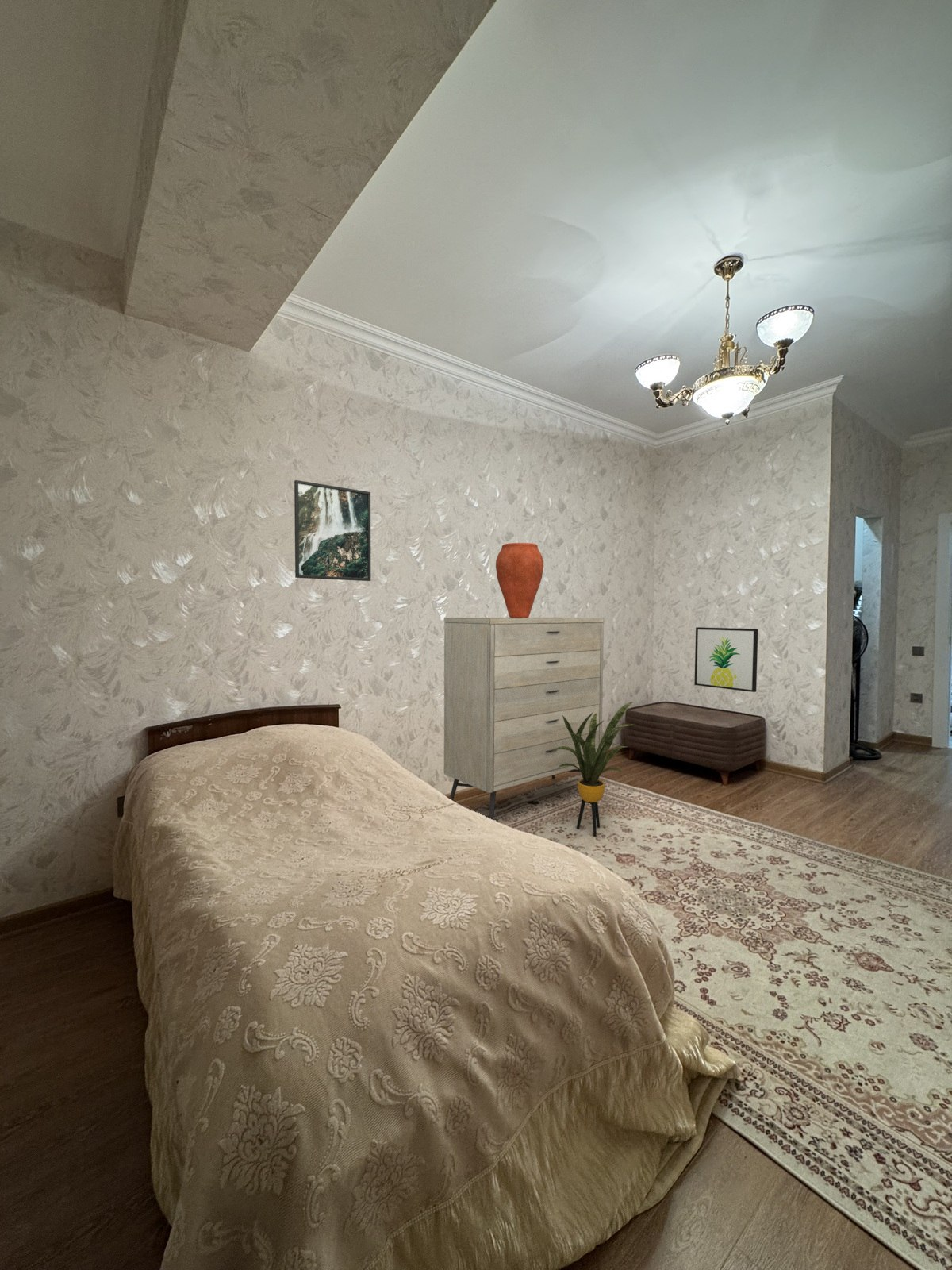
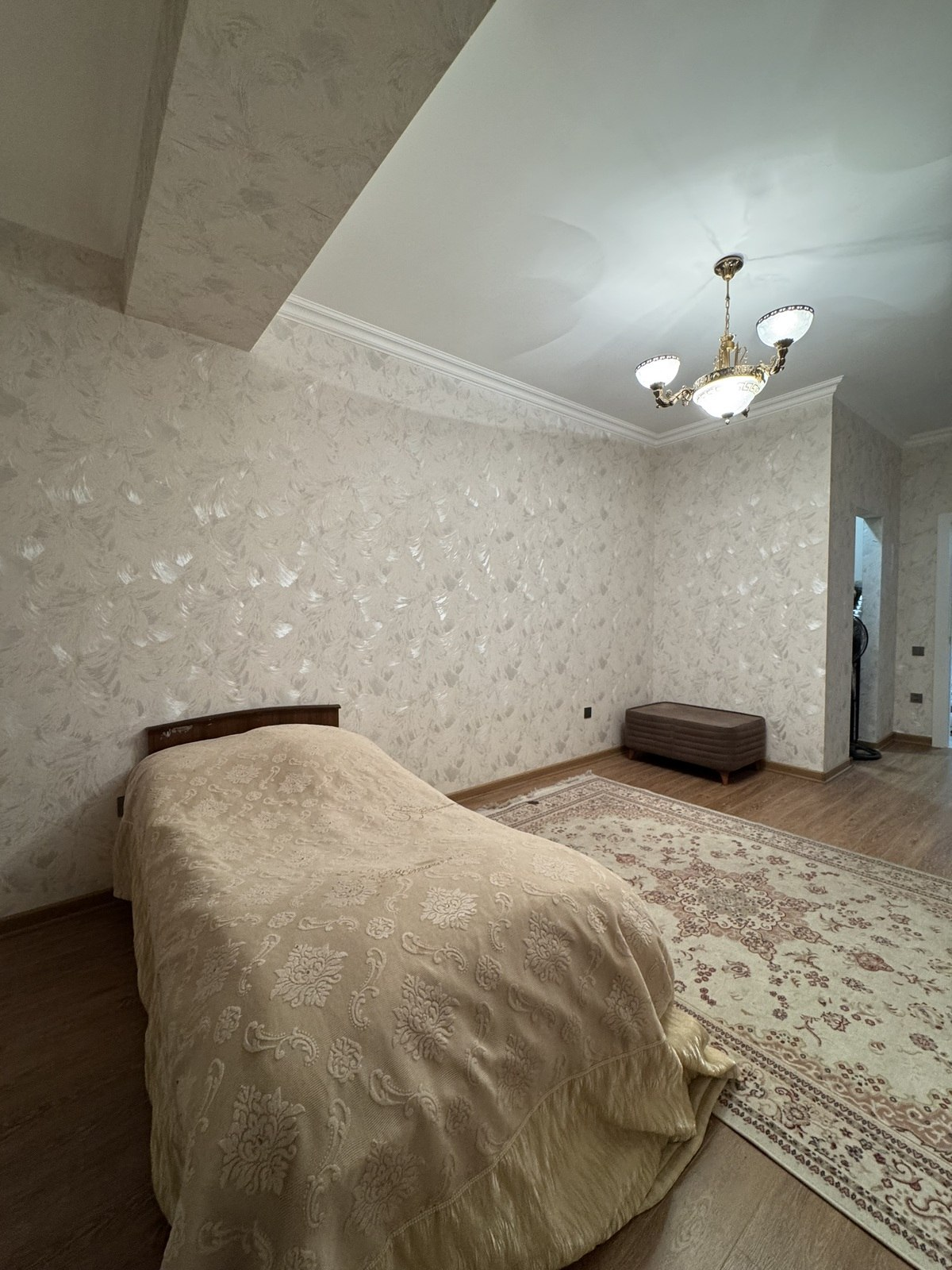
- vase [495,542,544,618]
- dresser [443,617,605,821]
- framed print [294,479,371,582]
- wall art [693,626,758,693]
- house plant [554,701,635,837]
